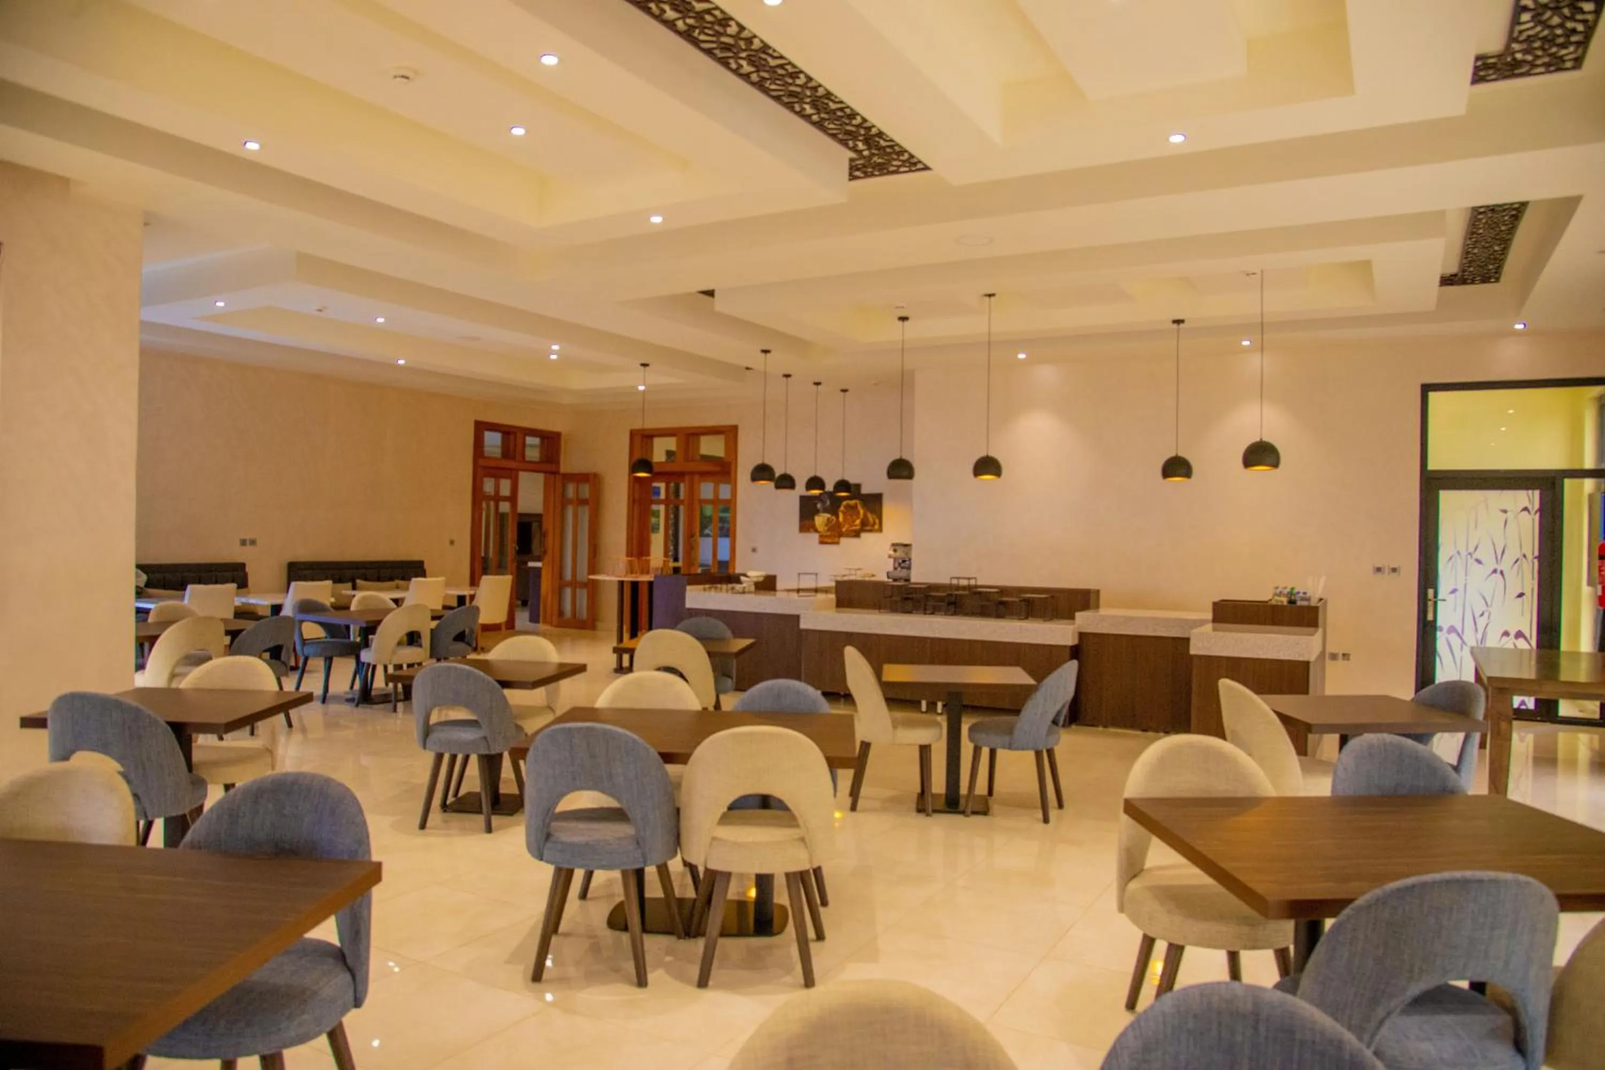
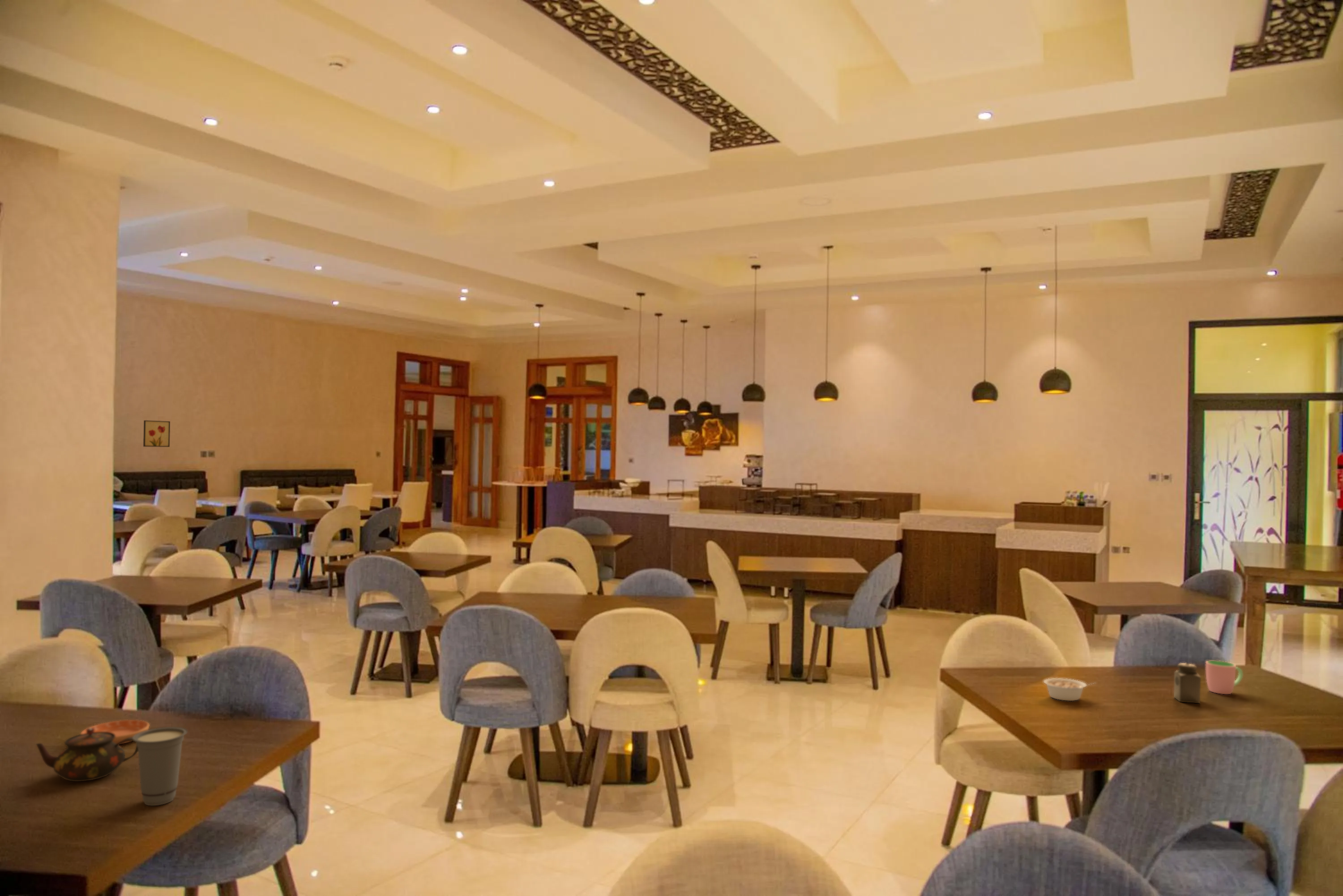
+ salt shaker [1173,662,1201,704]
+ wall art [143,420,171,448]
+ cup [1205,660,1243,695]
+ cup [133,726,188,806]
+ saucer [80,719,150,745]
+ teapot [34,728,138,782]
+ legume [1043,678,1097,701]
